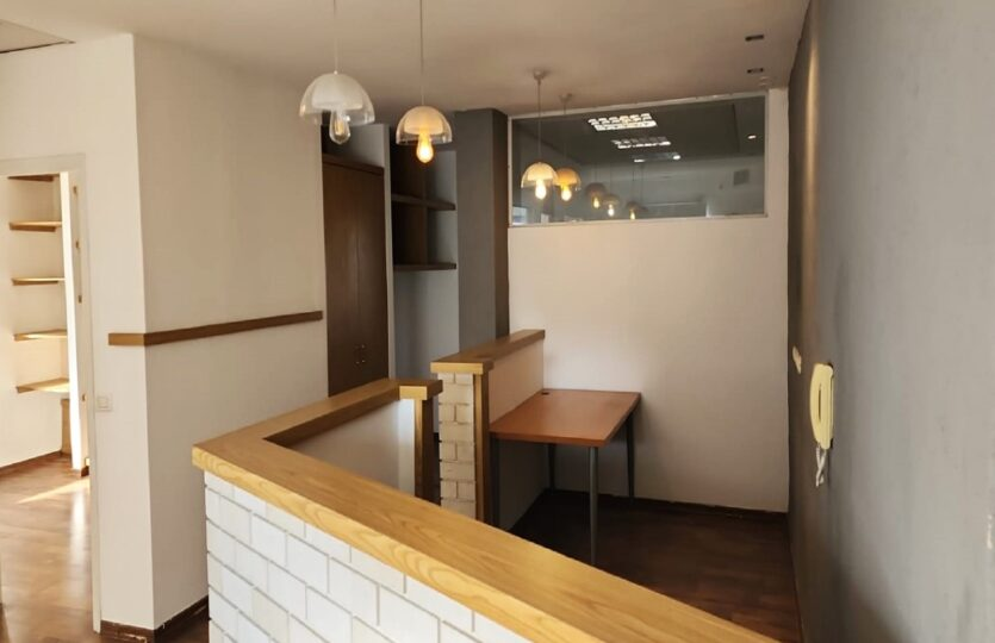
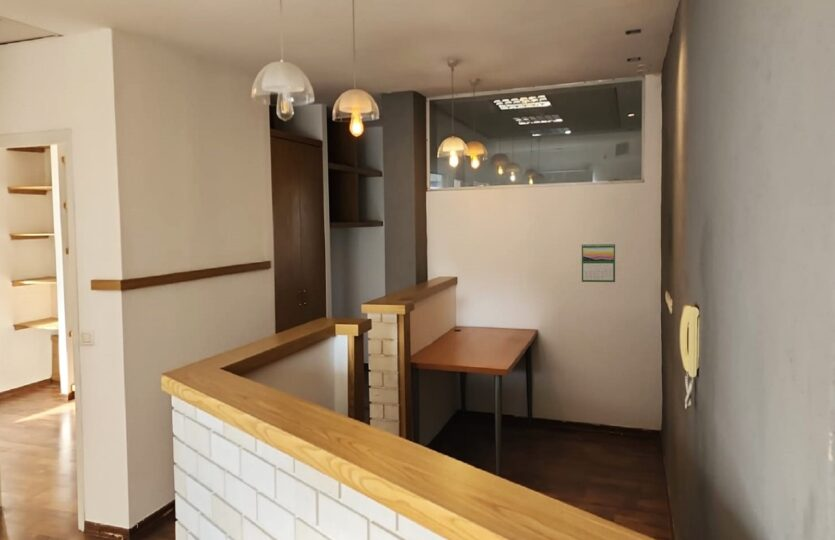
+ calendar [581,242,616,283]
